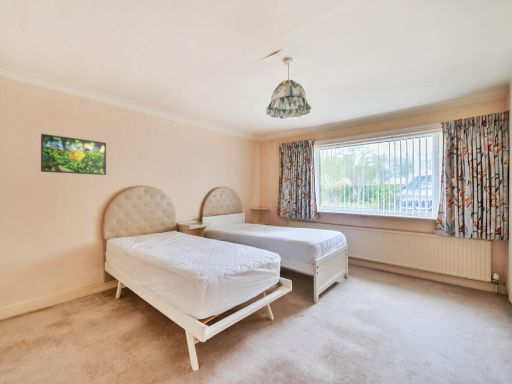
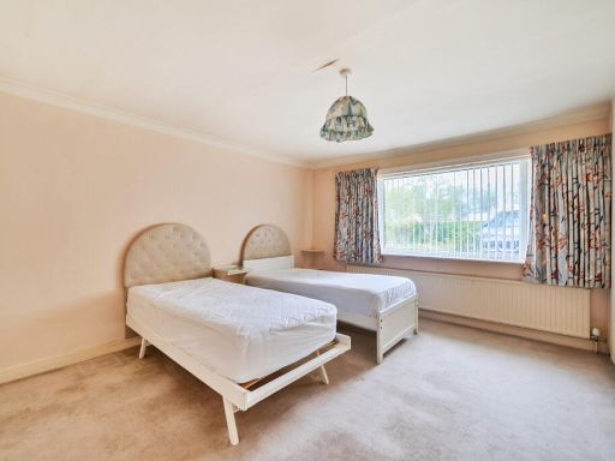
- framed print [40,133,107,176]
